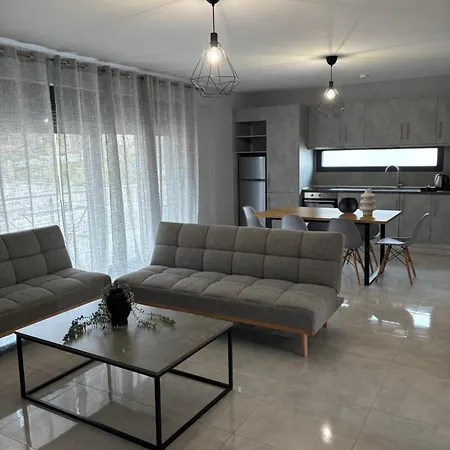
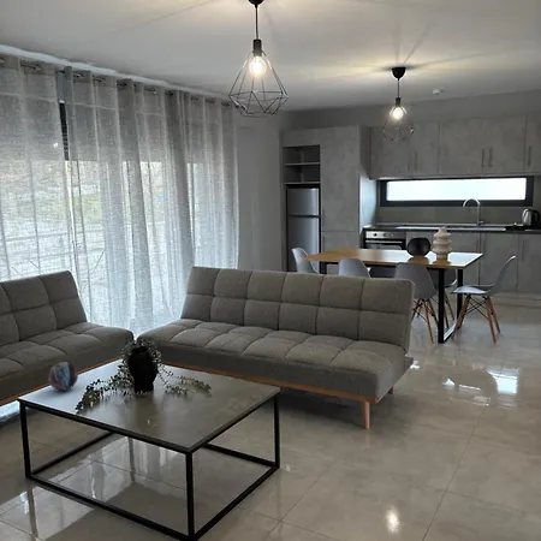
+ decorative orb [47,361,79,392]
